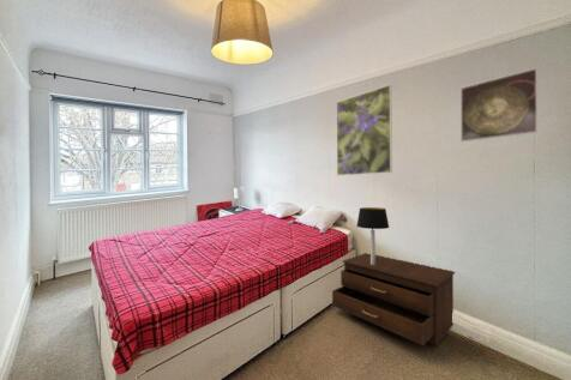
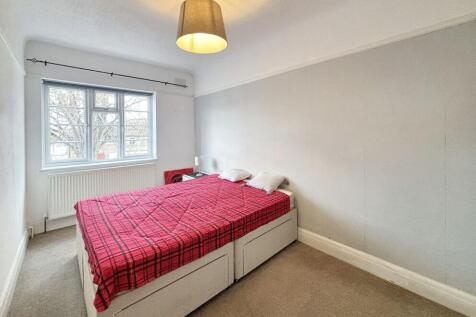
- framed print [459,67,539,143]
- table lamp [355,206,390,265]
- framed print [335,84,393,176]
- drawer [331,252,456,346]
